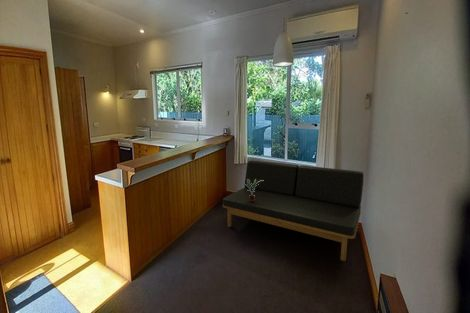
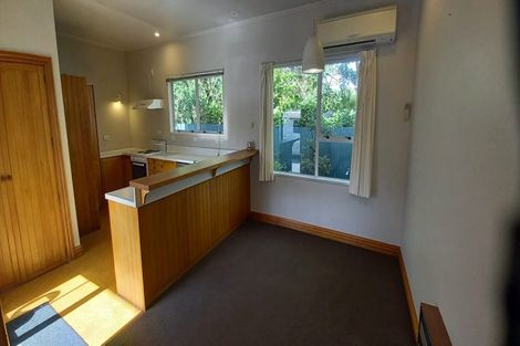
- potted plant [242,179,264,201]
- bench [222,159,365,262]
